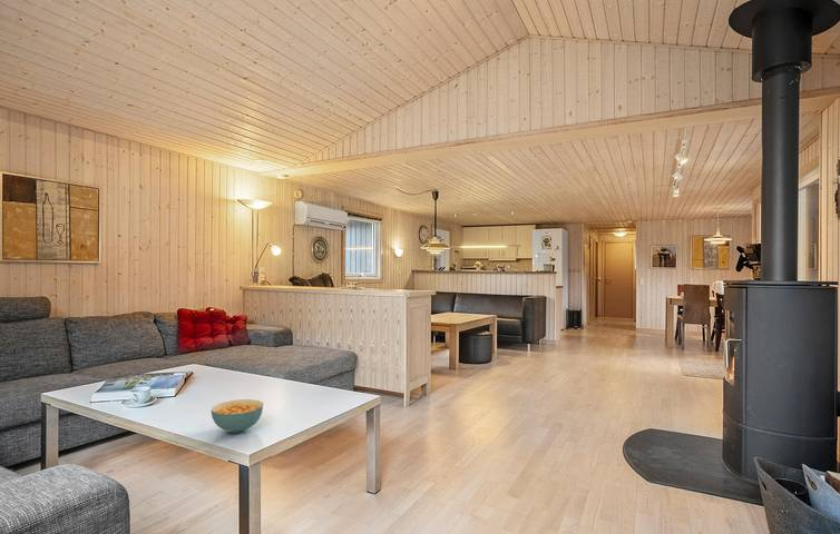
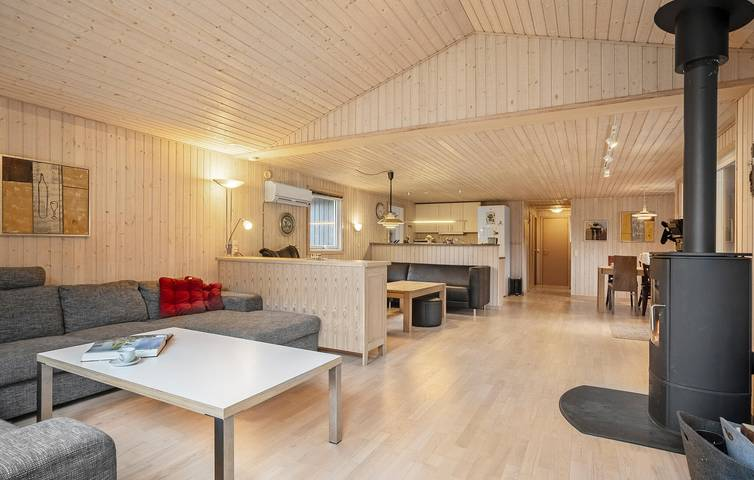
- cereal bowl [211,398,264,434]
